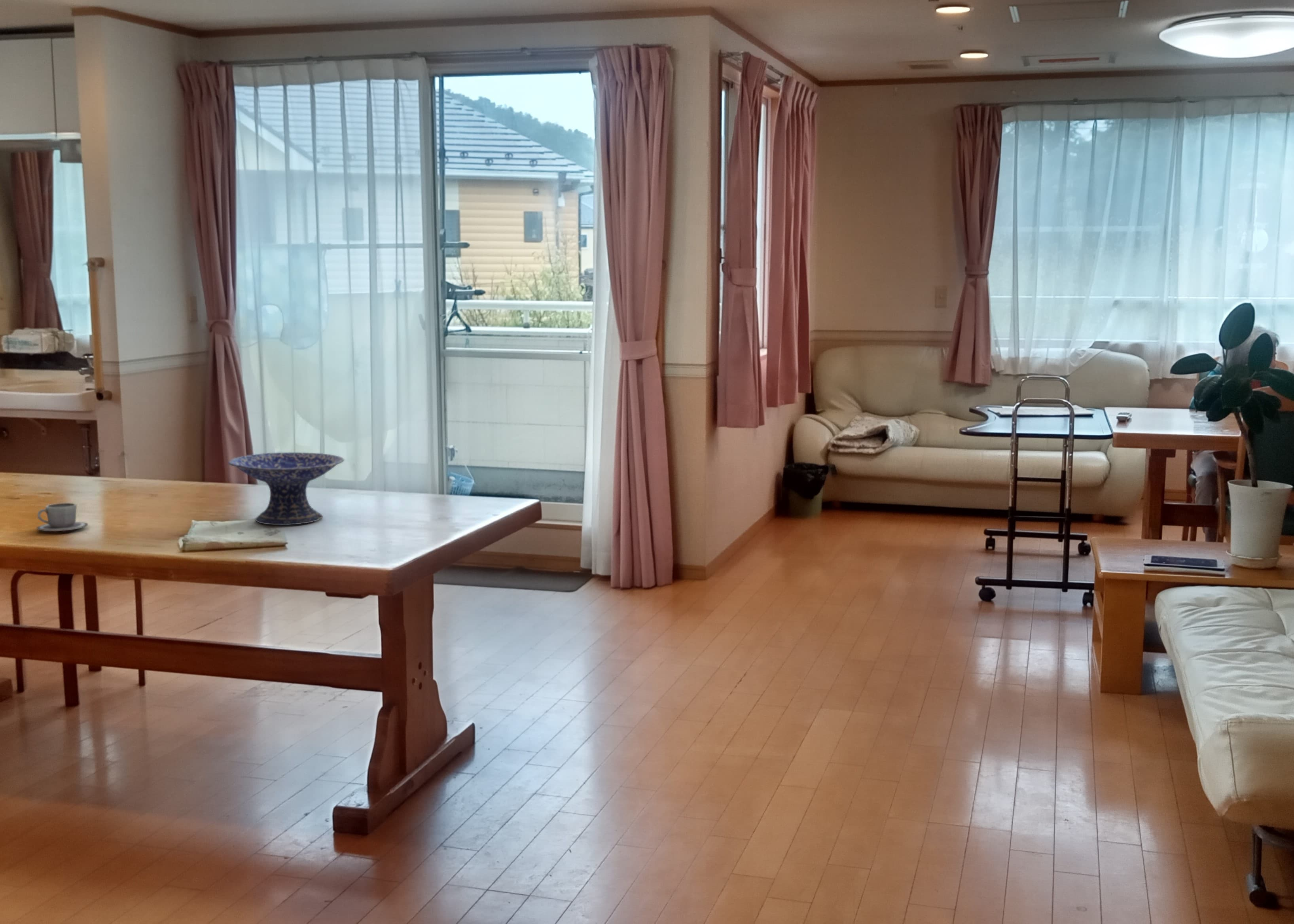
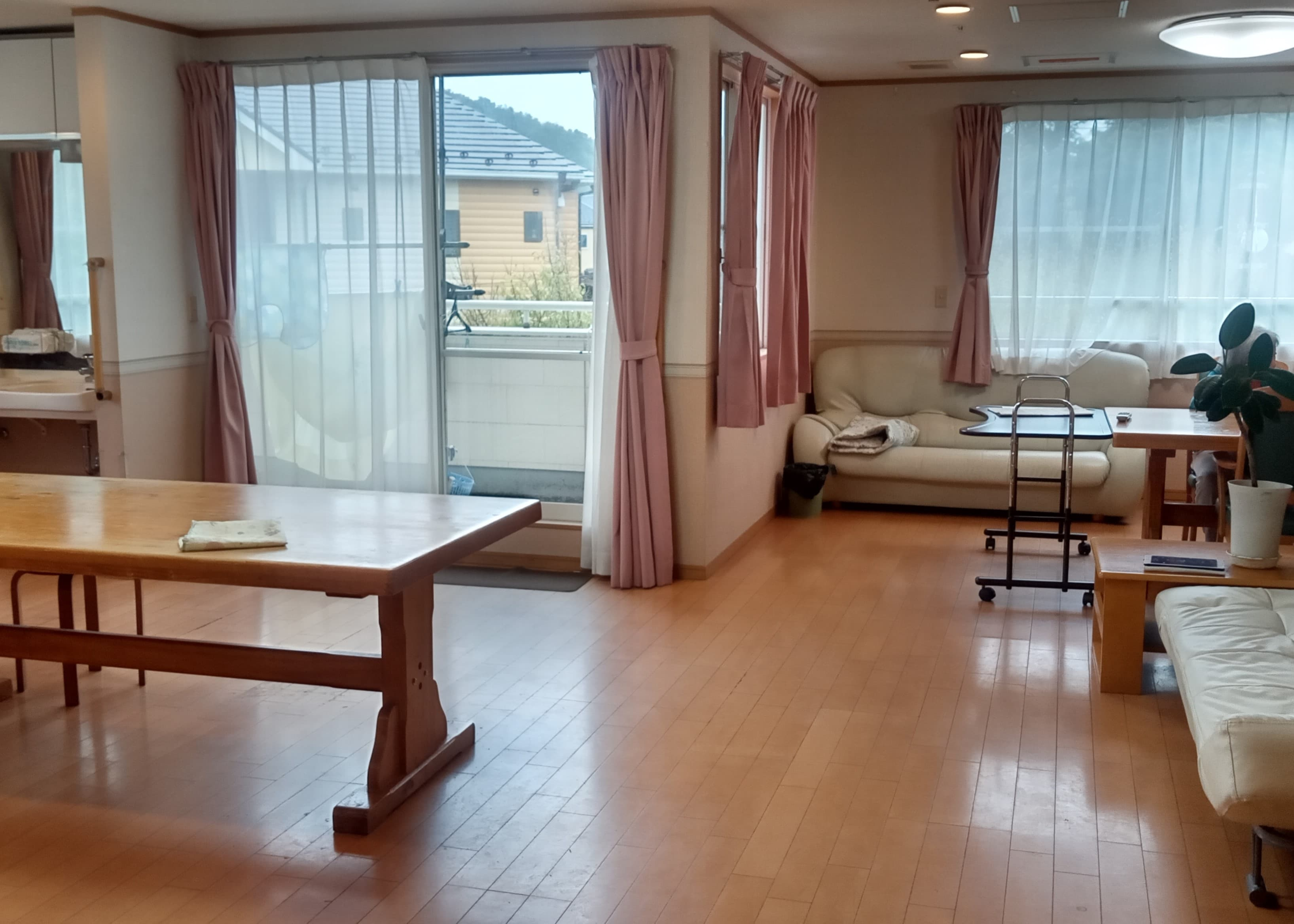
- decorative bowl [228,452,345,525]
- cup [36,502,89,532]
